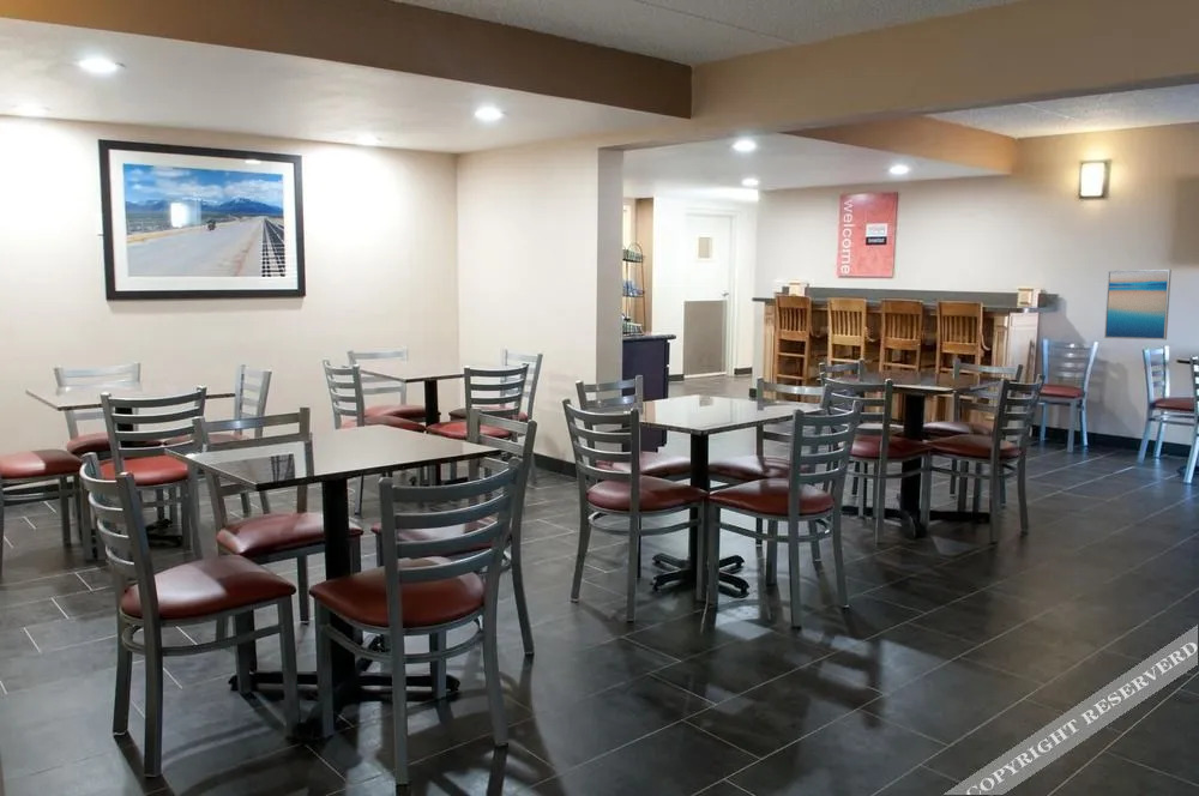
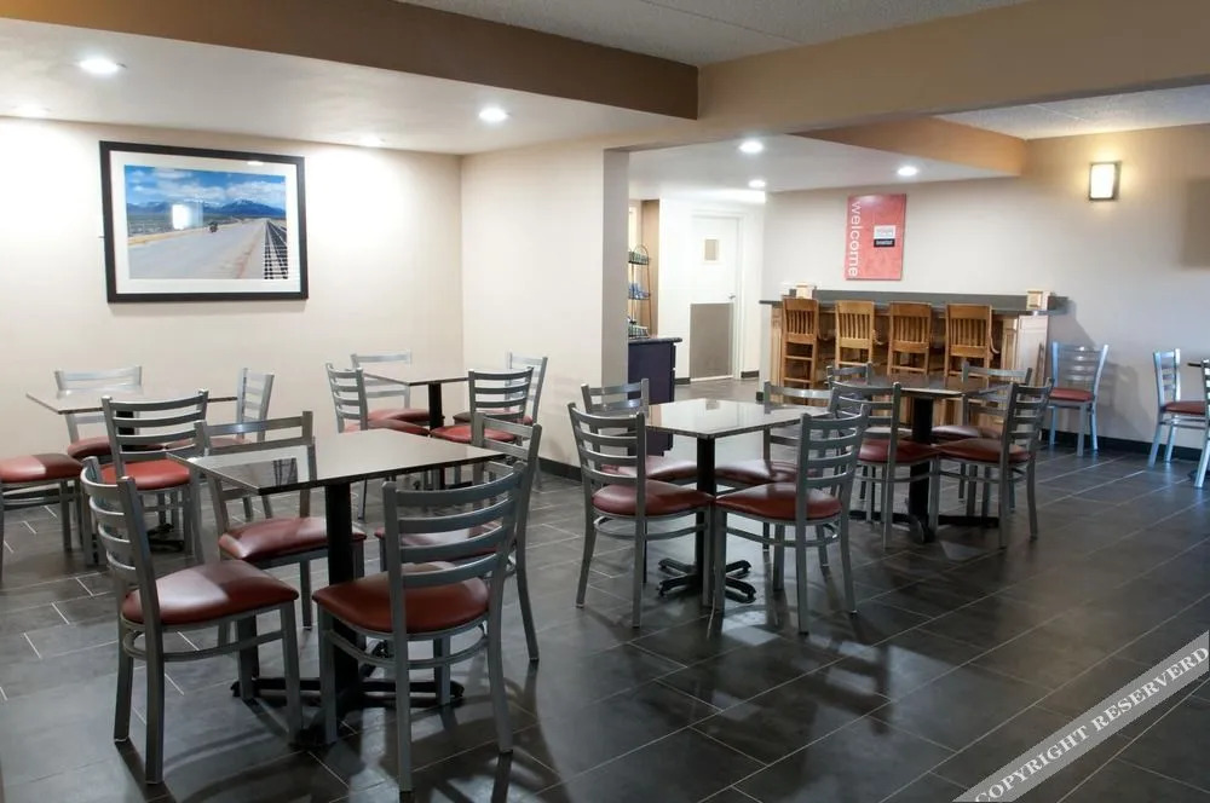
- wall art [1103,269,1173,340]
